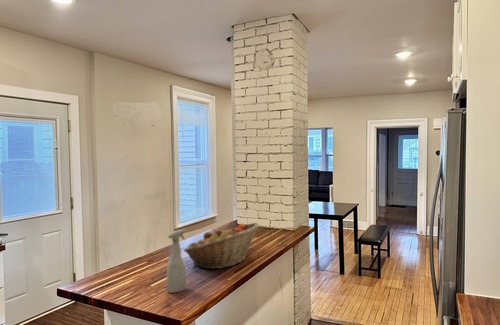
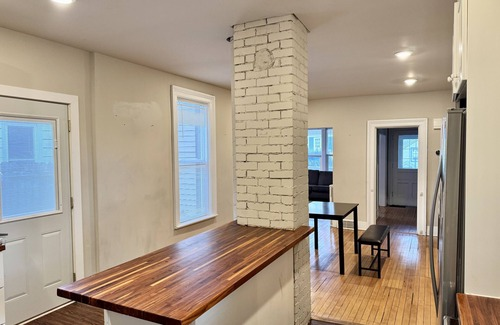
- spray bottle [166,229,187,294]
- fruit basket [183,222,260,270]
